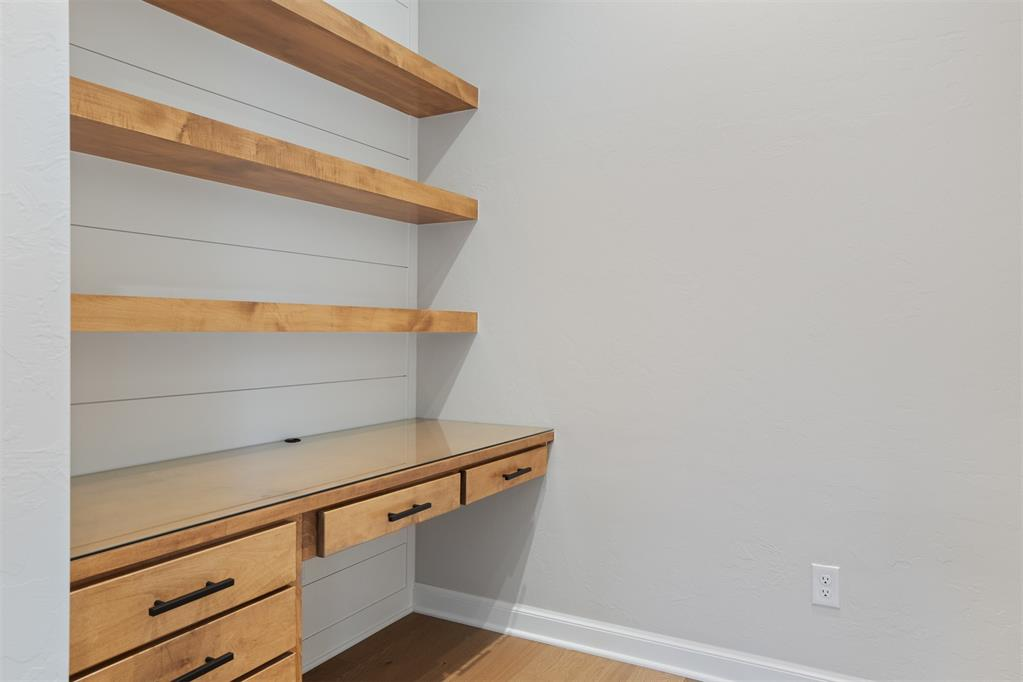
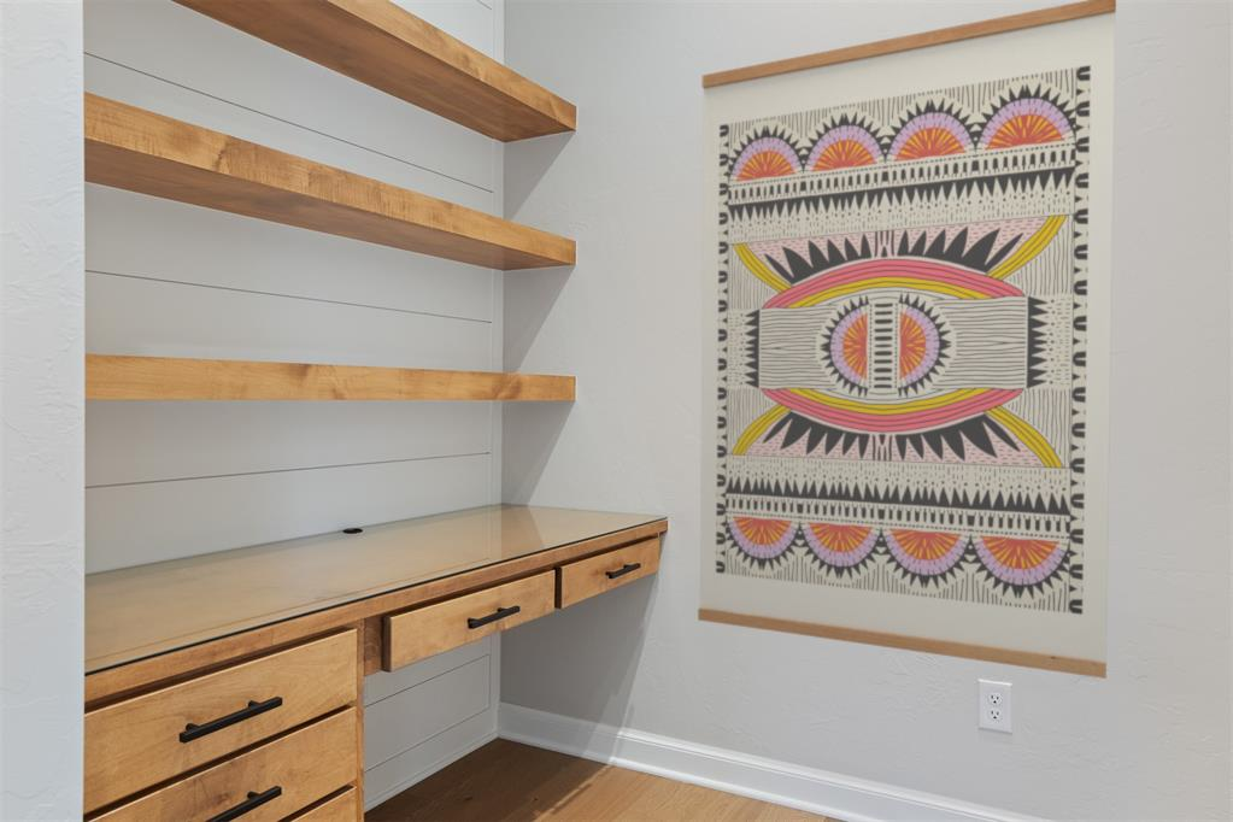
+ wall art [697,0,1117,680]
